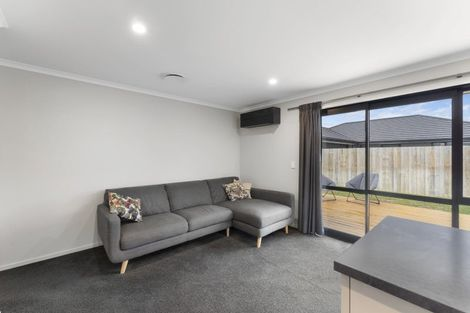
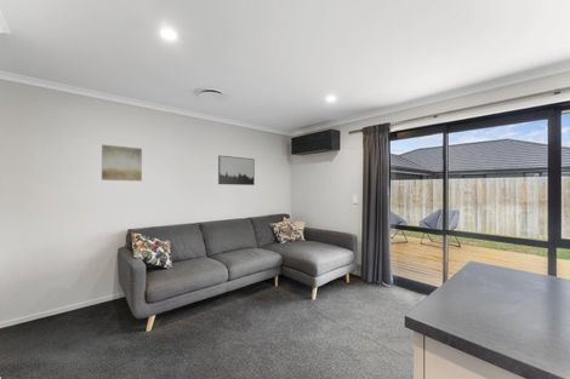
+ wall art [101,143,143,182]
+ wall art [217,155,256,186]
